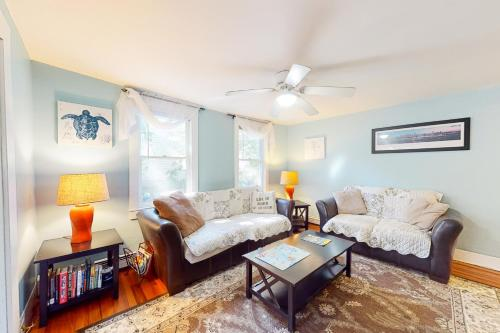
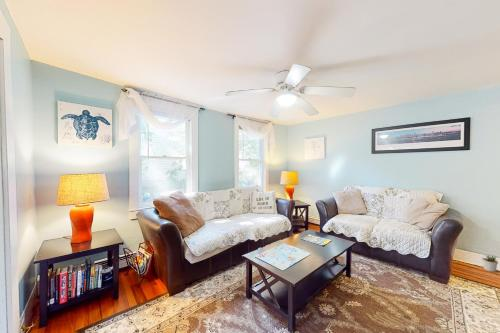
+ potted plant [481,254,499,273]
